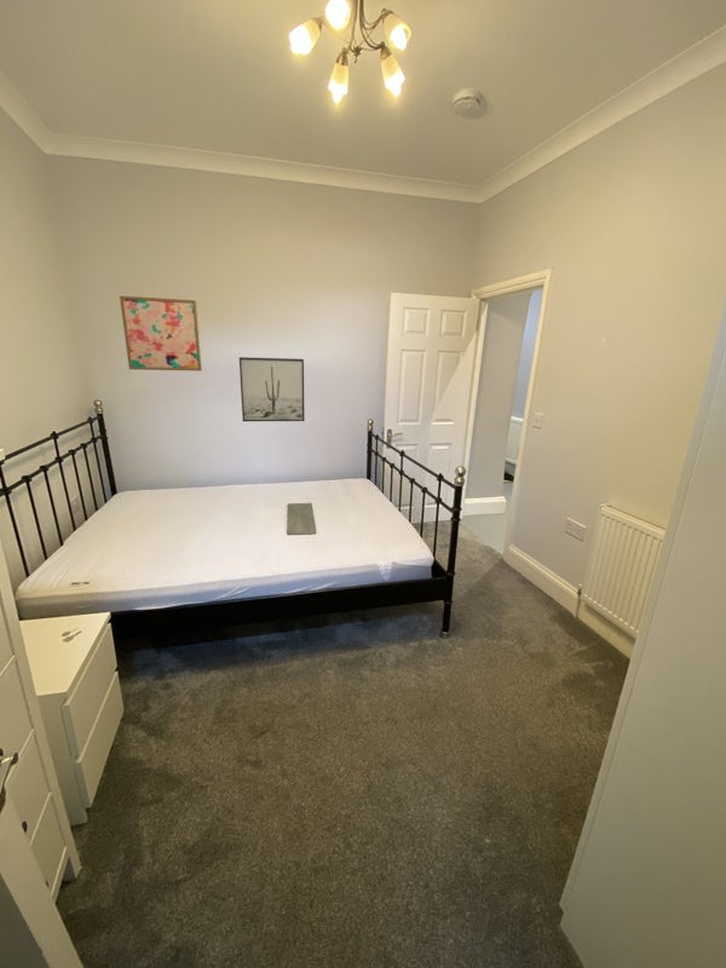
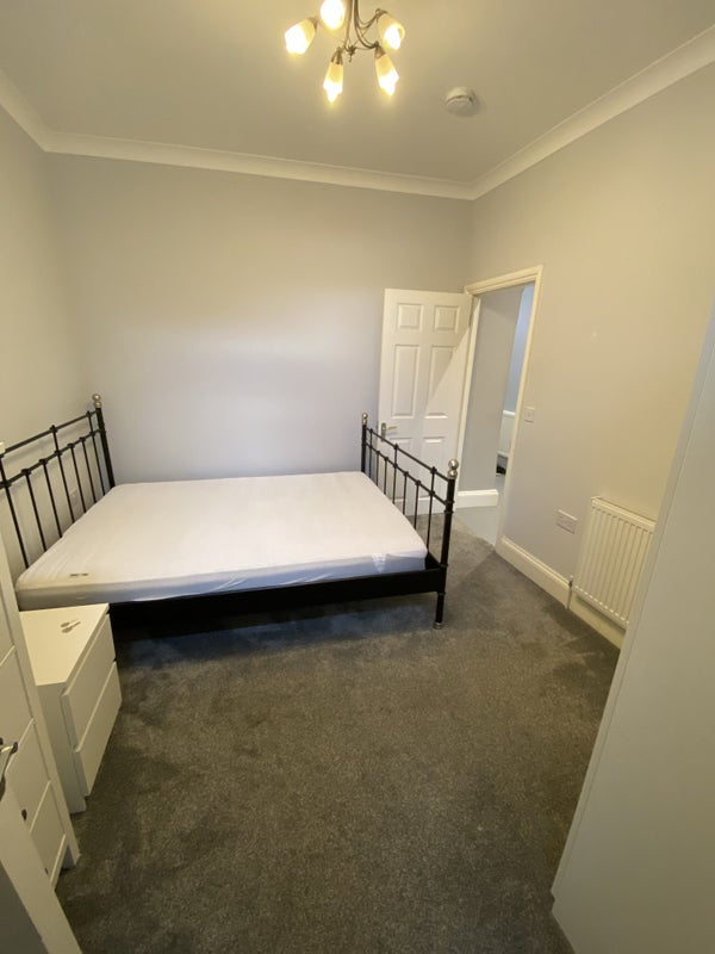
- wall art [119,295,203,373]
- wall art [238,356,306,422]
- bath mat [286,502,317,536]
